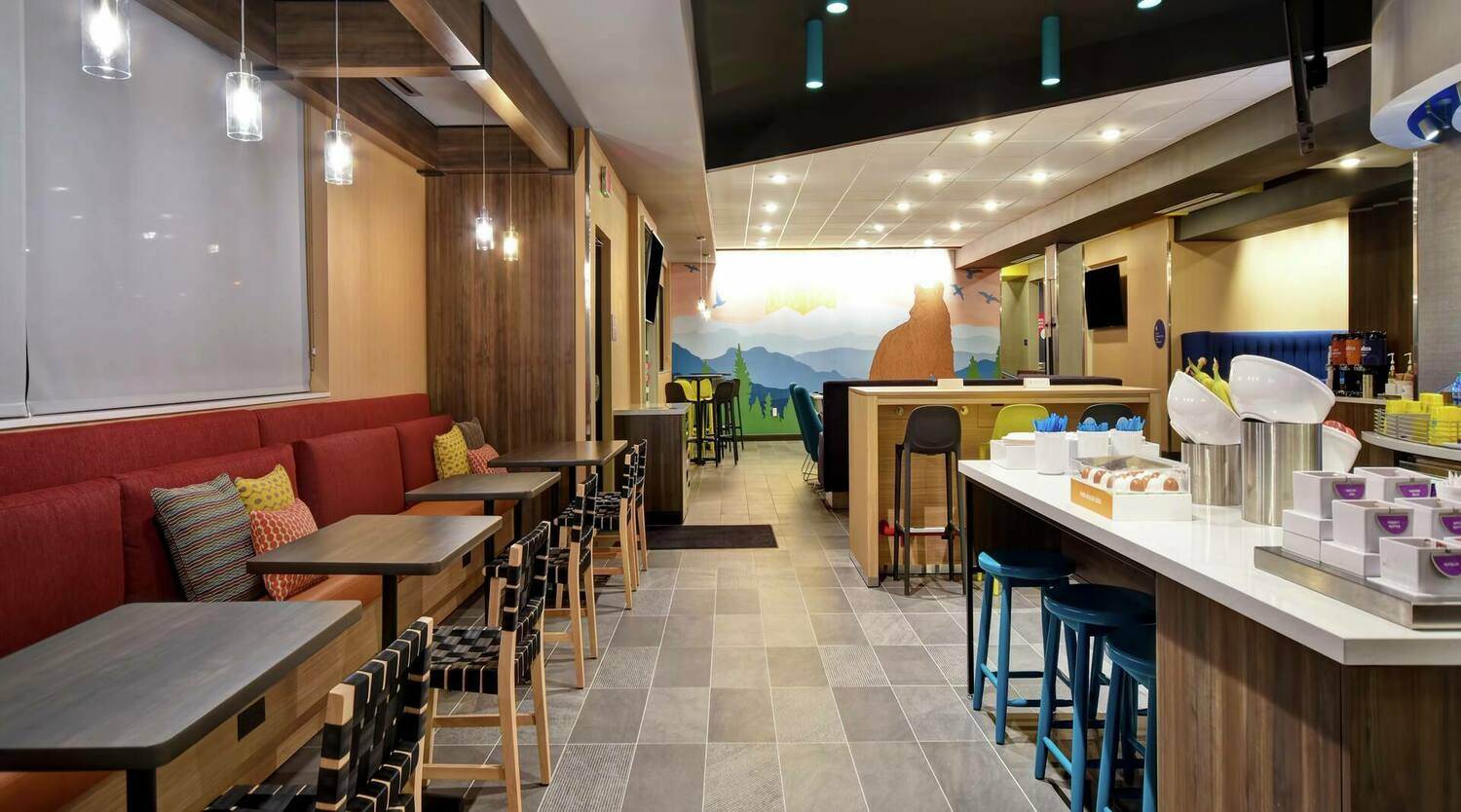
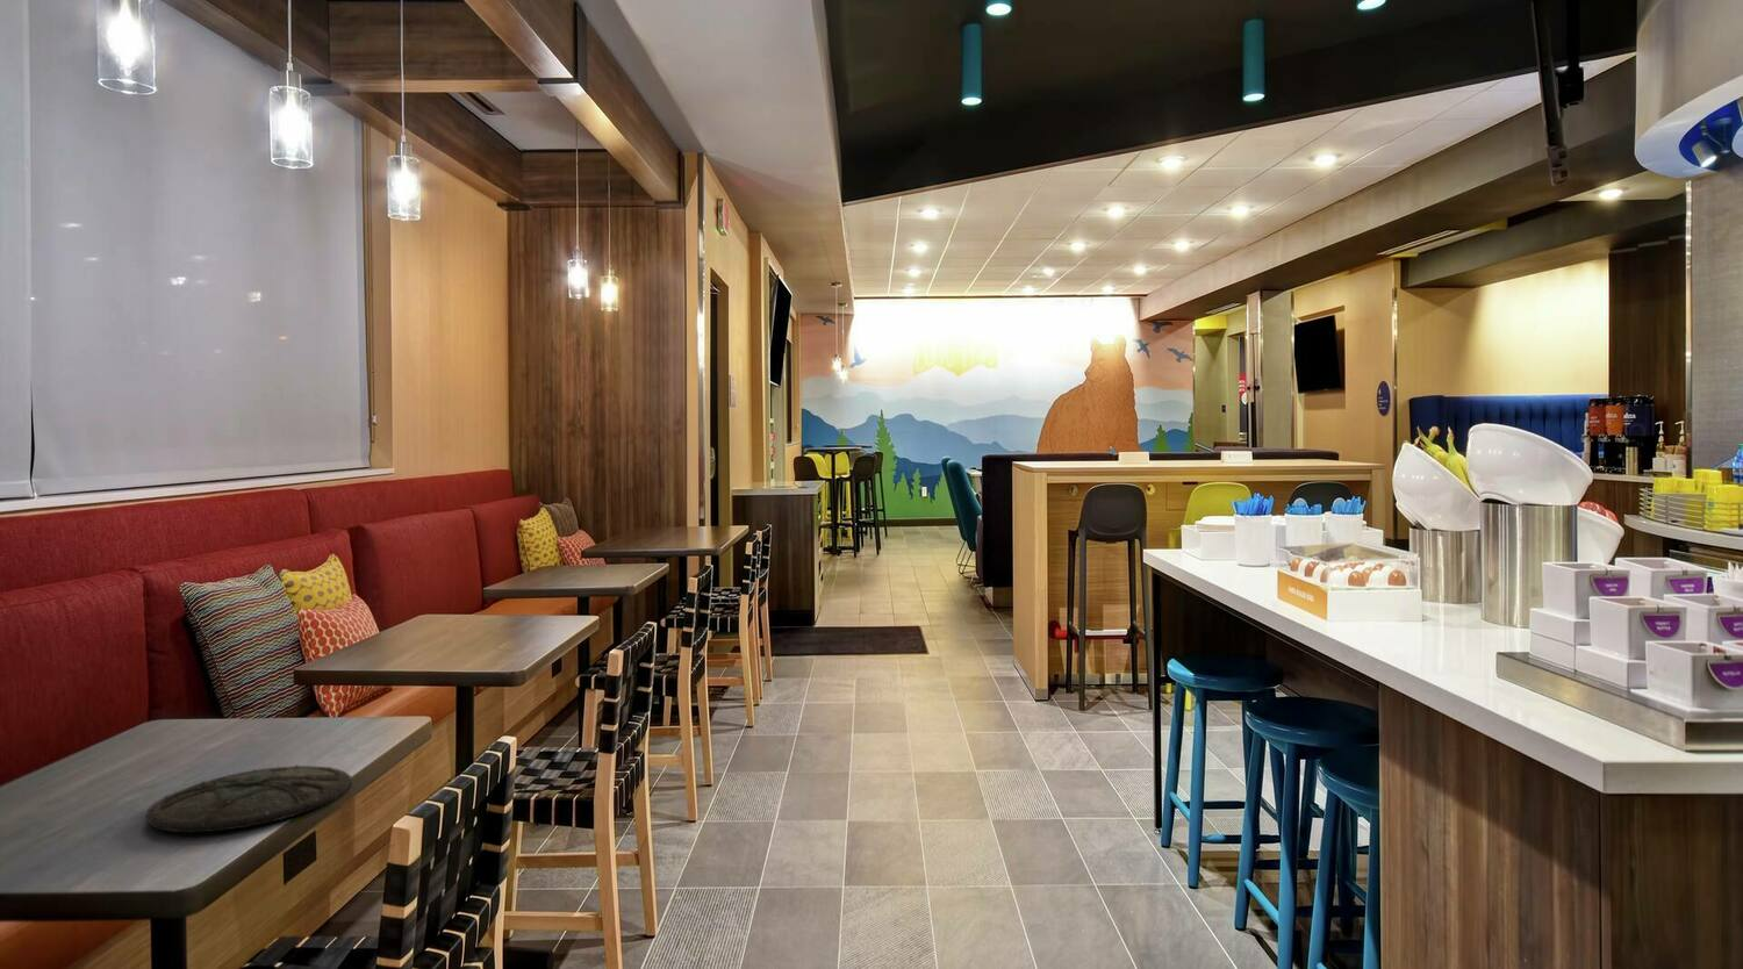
+ plate [144,765,352,833]
